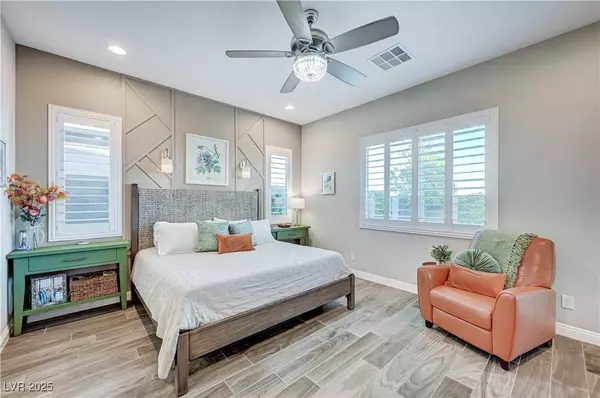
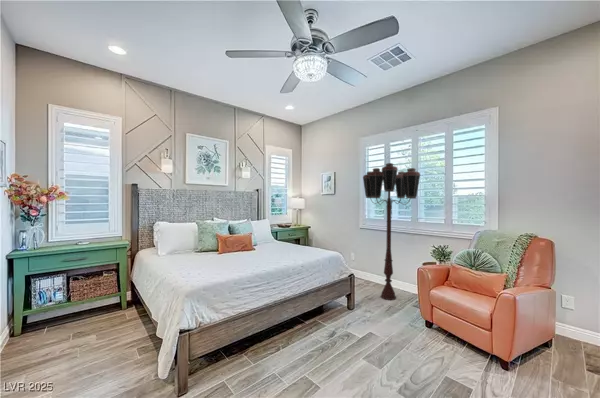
+ floor lamp [362,162,421,301]
